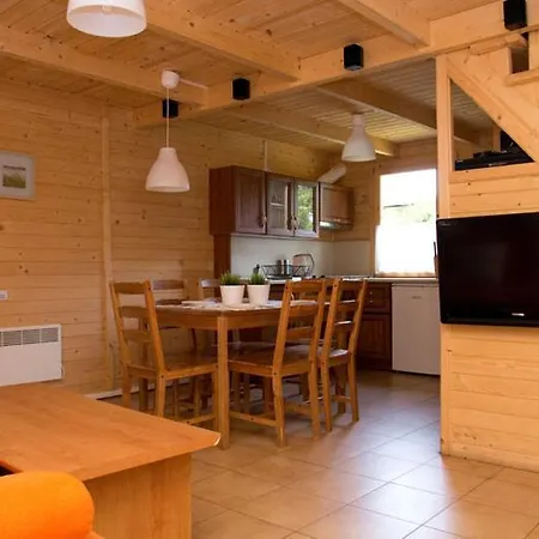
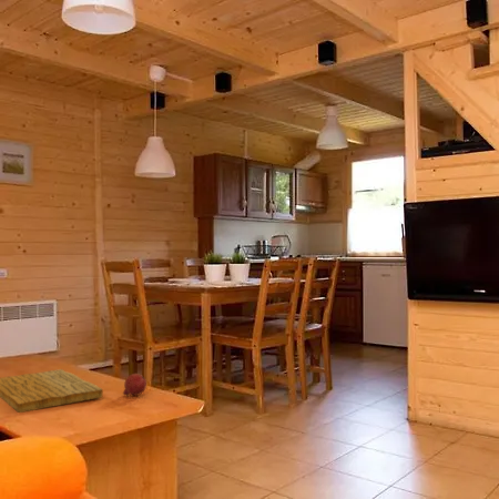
+ cutting board [0,368,104,414]
+ fruit [122,373,147,397]
